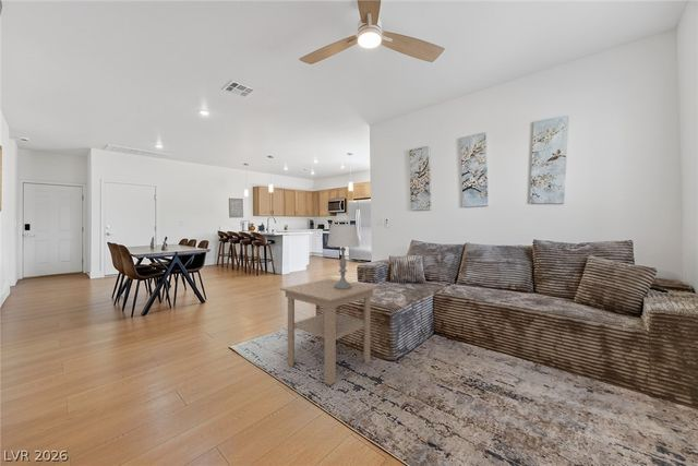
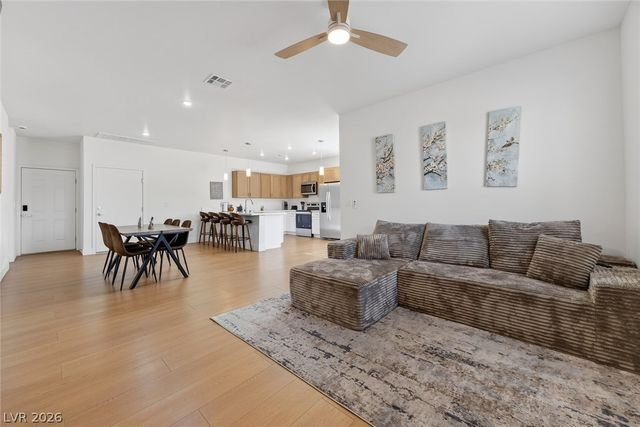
- table lamp [326,224,360,289]
- side table [279,278,378,386]
